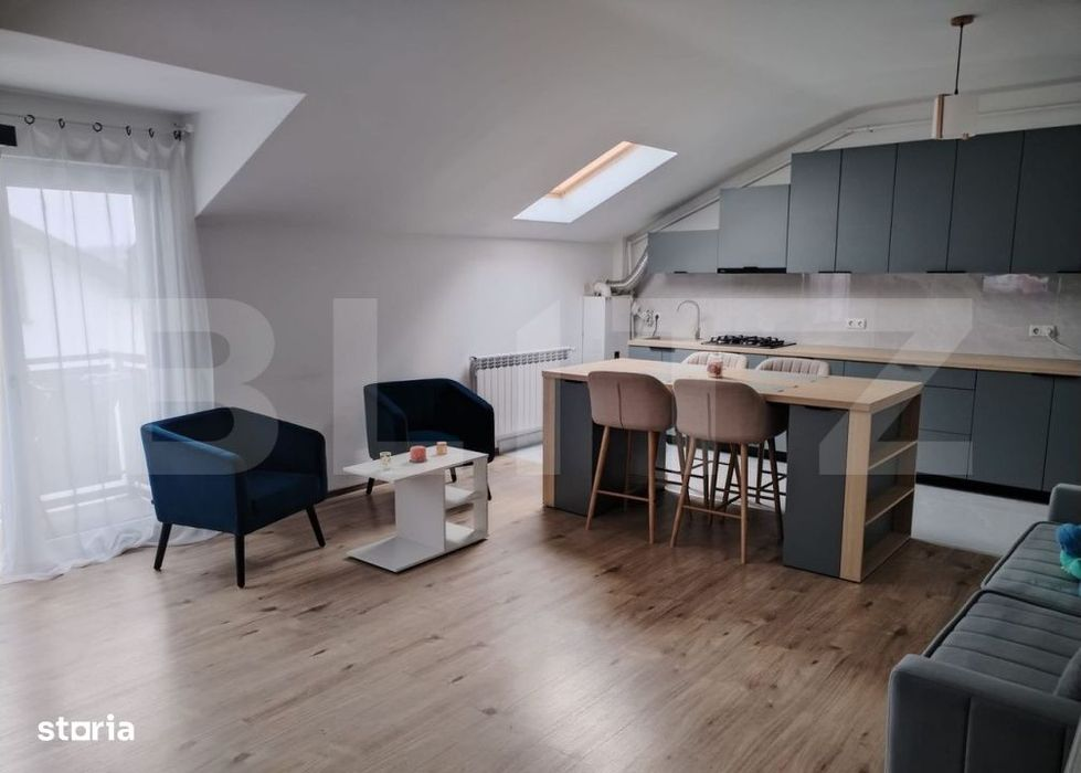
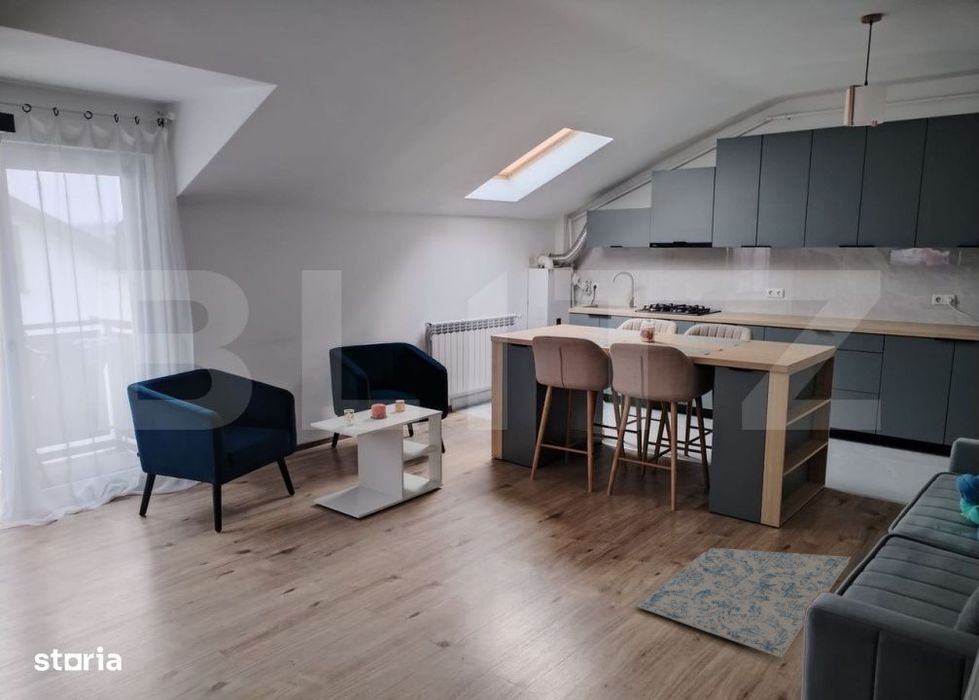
+ rug [635,547,852,659]
